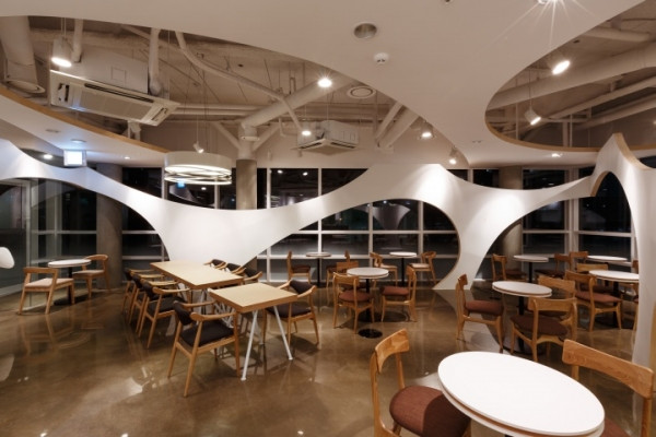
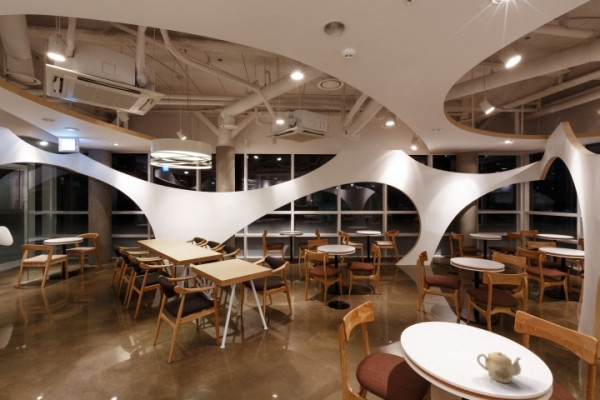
+ teapot [476,351,522,384]
